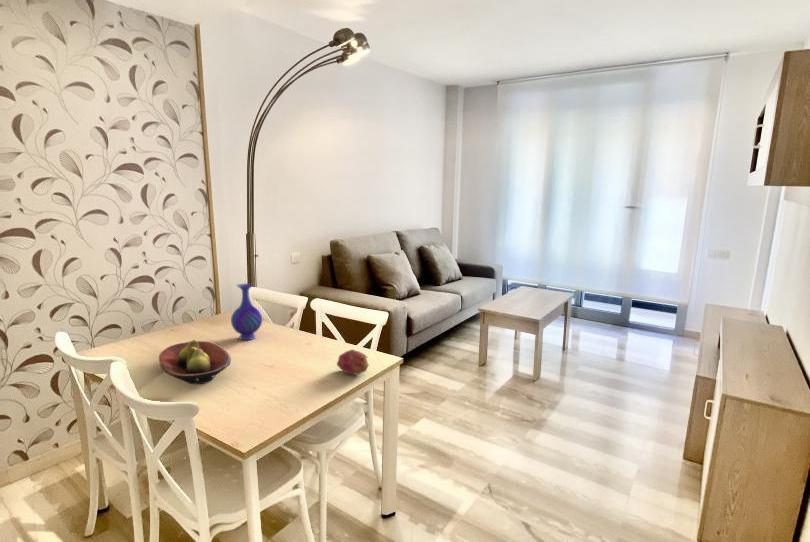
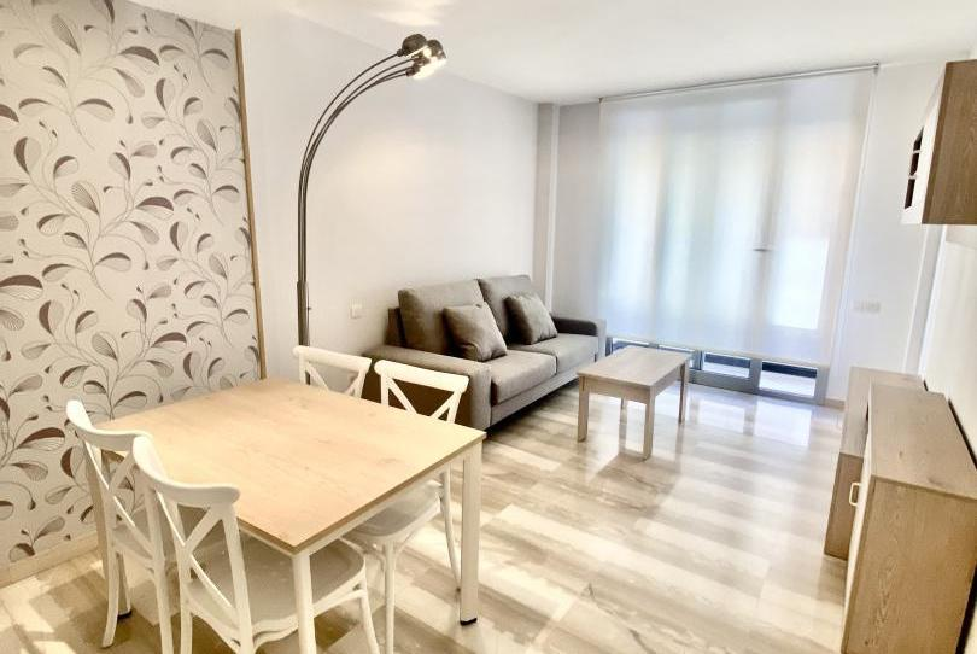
- fruit [336,348,370,375]
- fruit bowl [158,339,232,385]
- vase [230,283,263,341]
